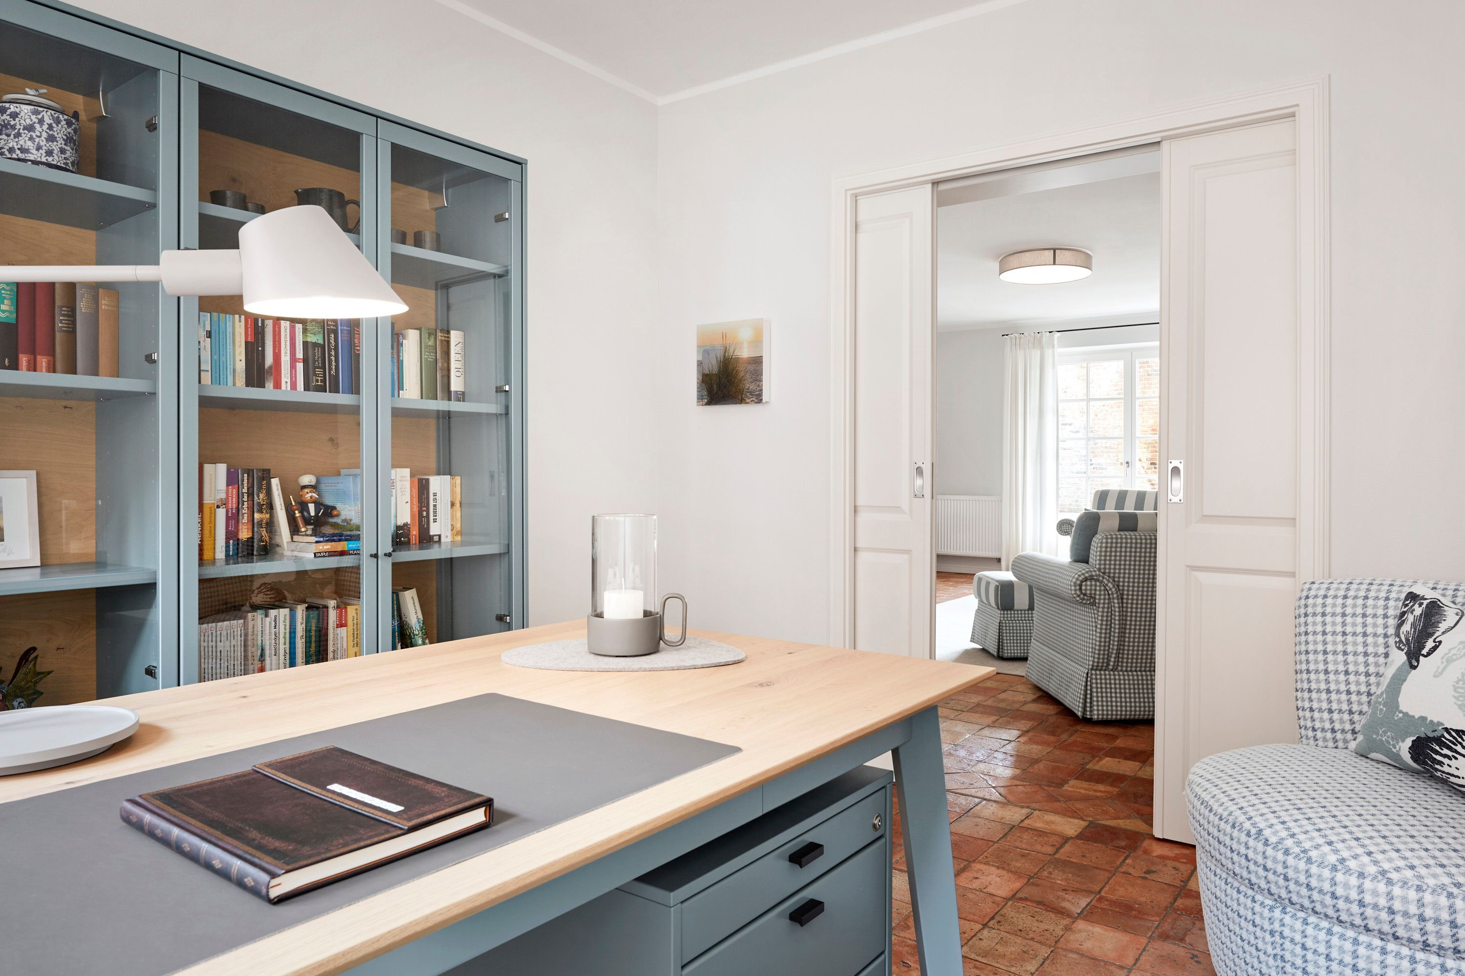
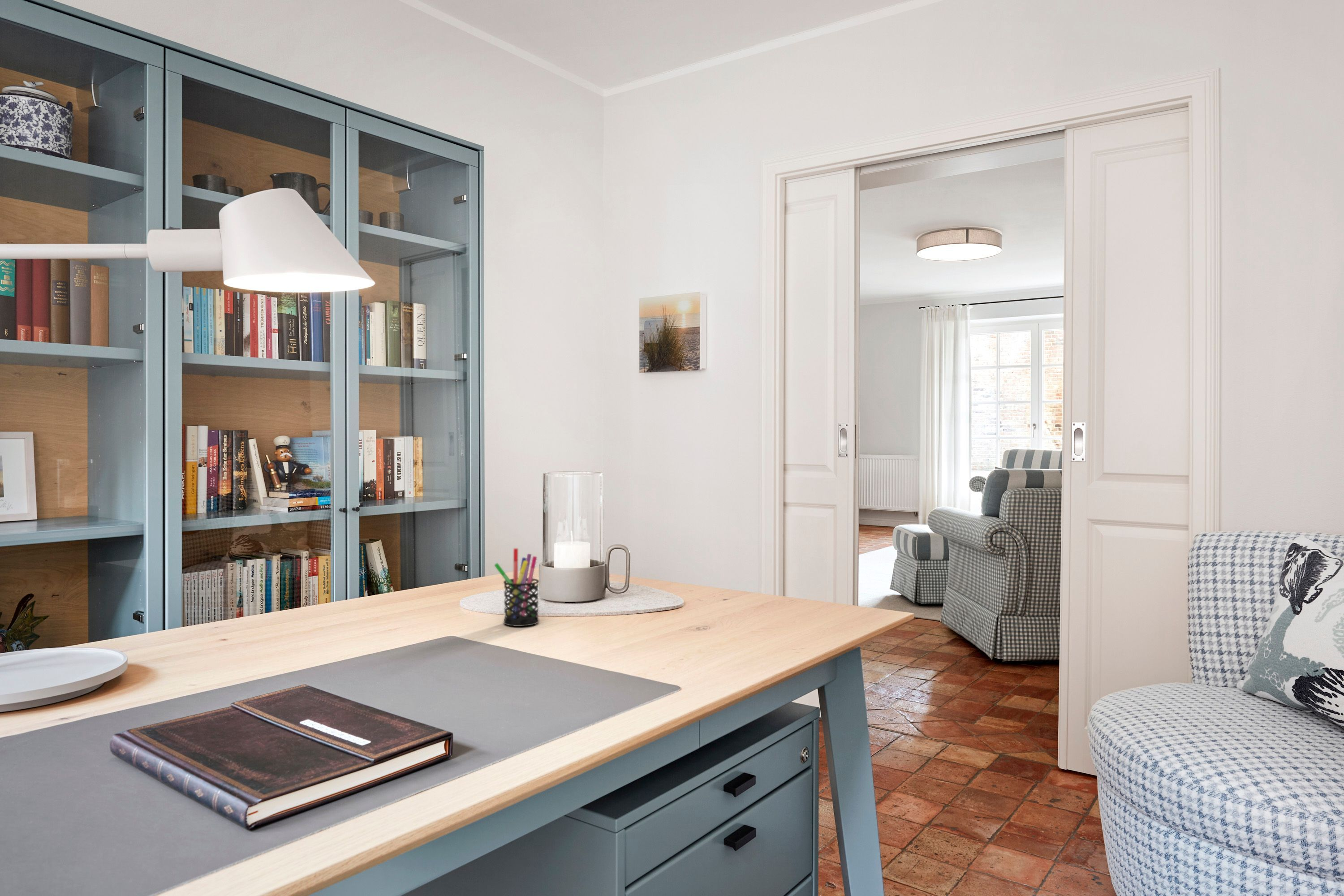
+ pen holder [494,548,539,627]
